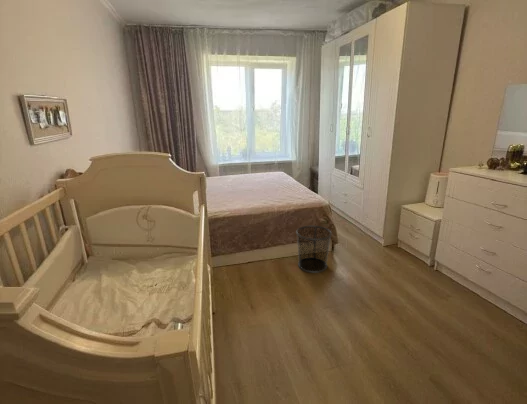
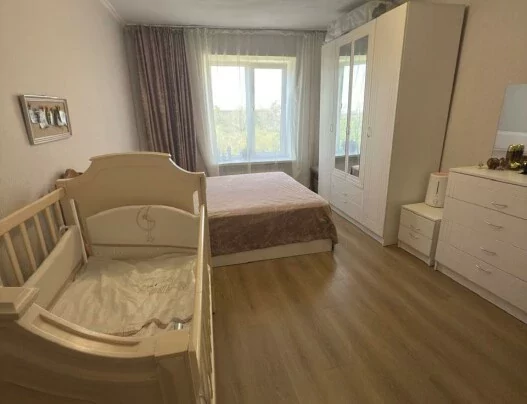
- waste bin [295,225,333,274]
